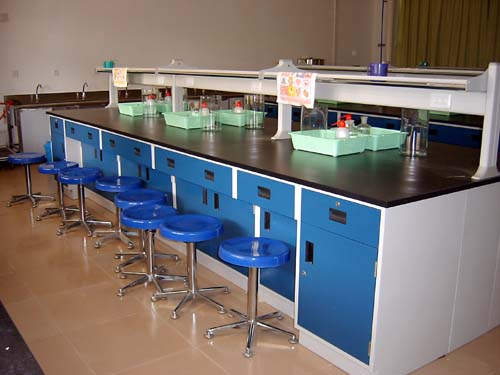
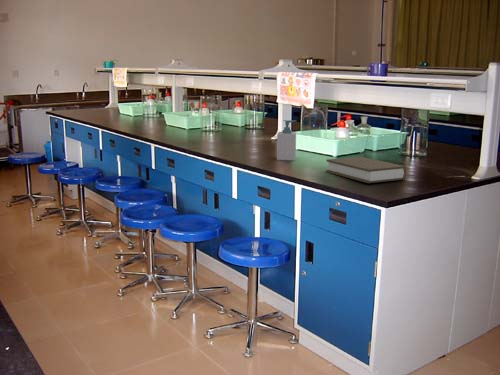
+ soap bottle [276,119,297,162]
+ book [325,156,407,184]
